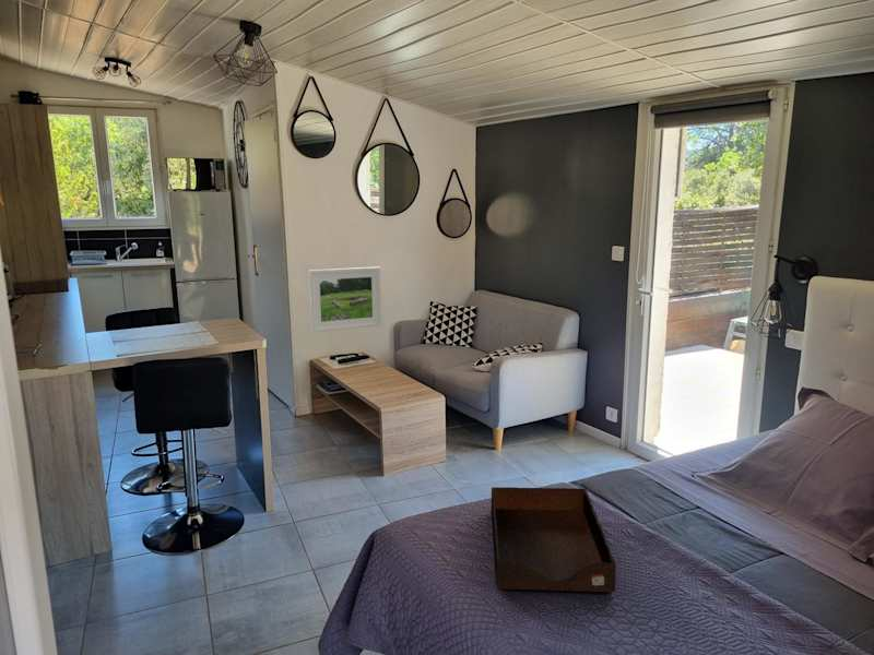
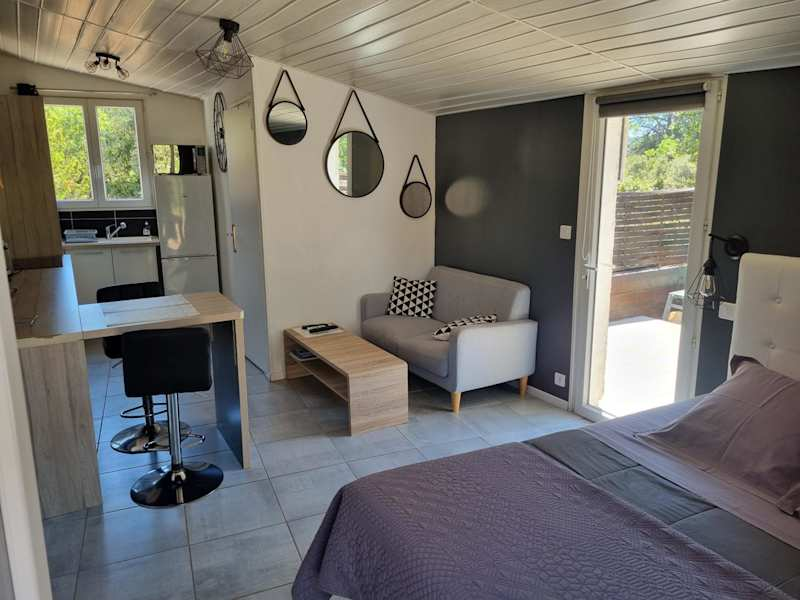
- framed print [308,265,382,334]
- tray [489,486,617,593]
